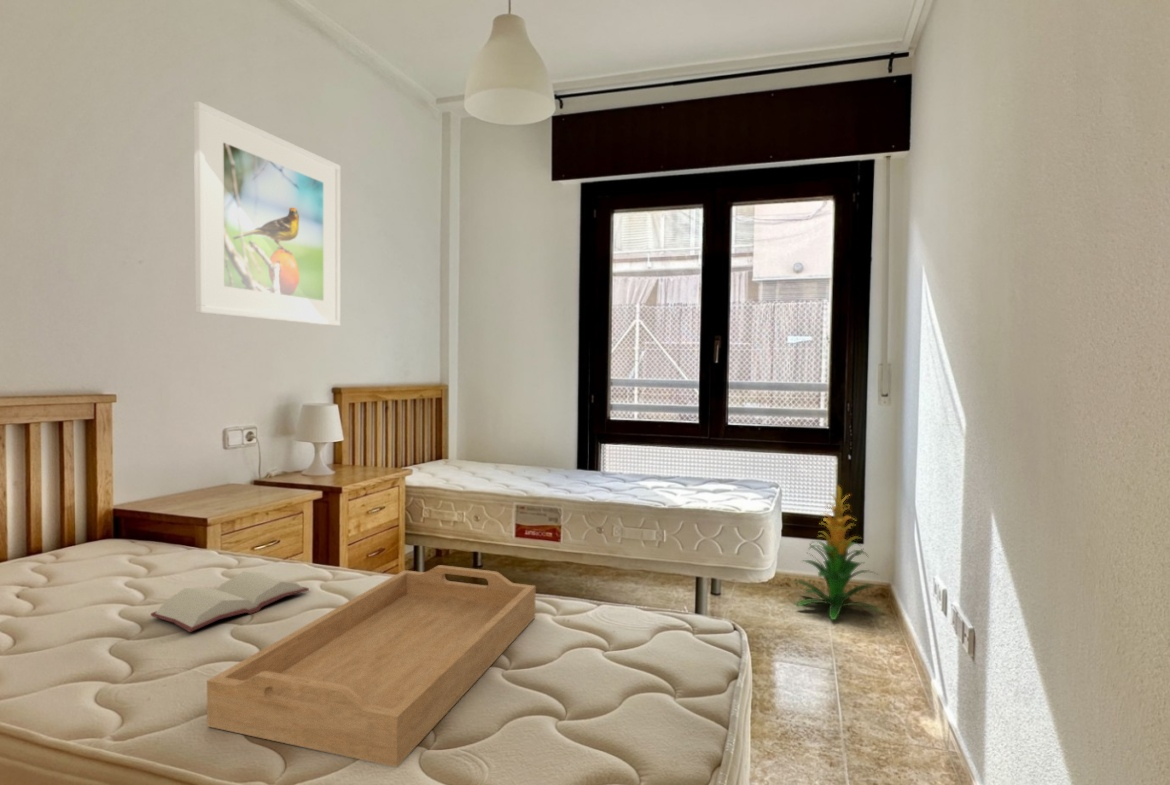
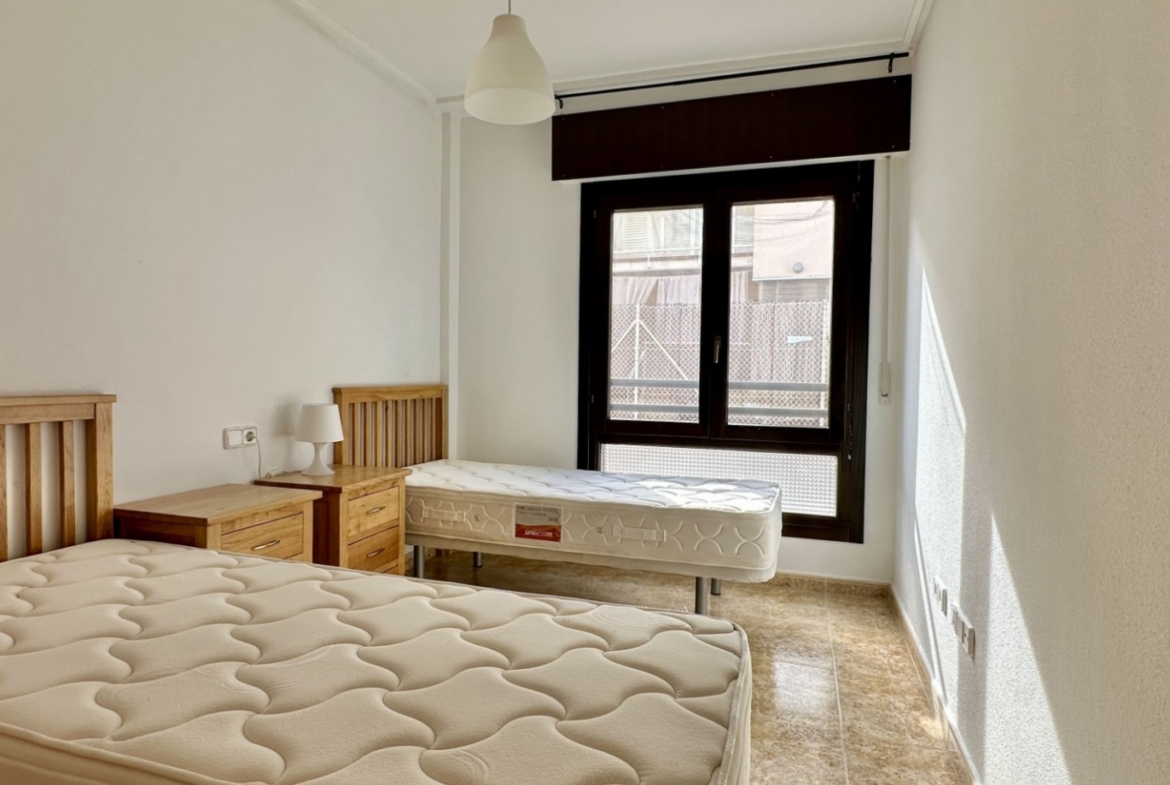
- serving tray [206,564,537,768]
- hardback book [150,570,310,633]
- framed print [193,100,341,327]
- indoor plant [790,484,885,621]
